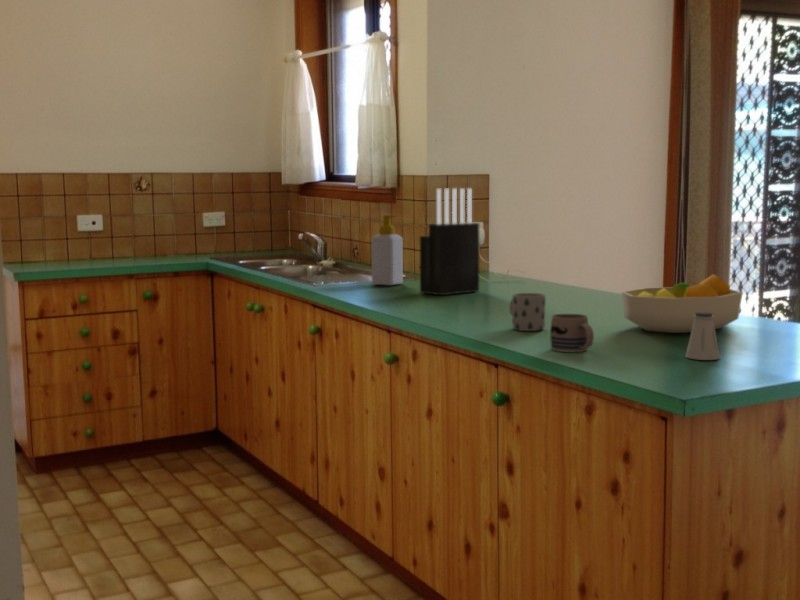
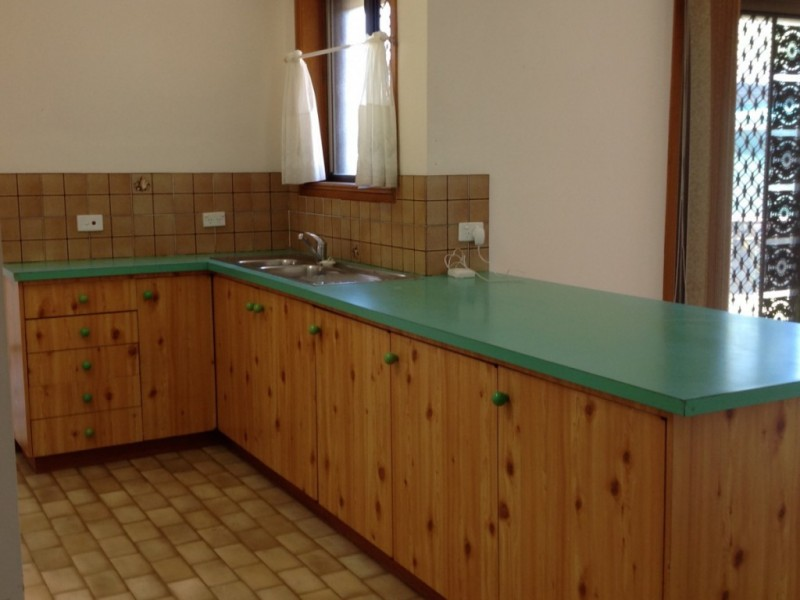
- mug [508,292,547,332]
- saltshaker [685,312,721,361]
- mug [549,313,595,353]
- knife block [419,187,480,296]
- fruit bowl [620,273,744,334]
- soap bottle [370,214,404,286]
